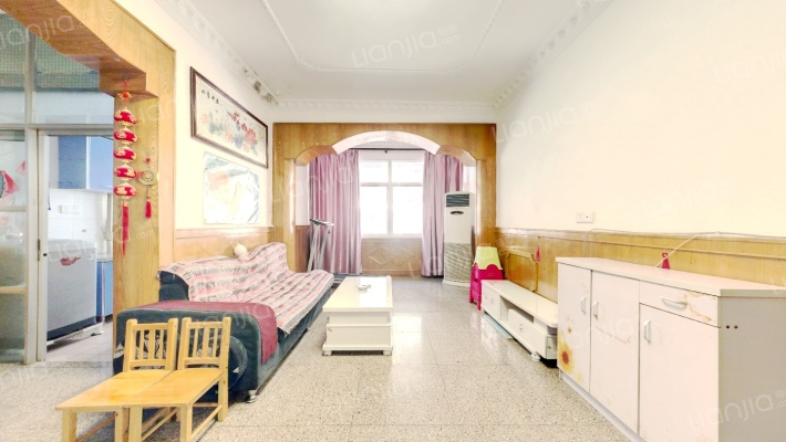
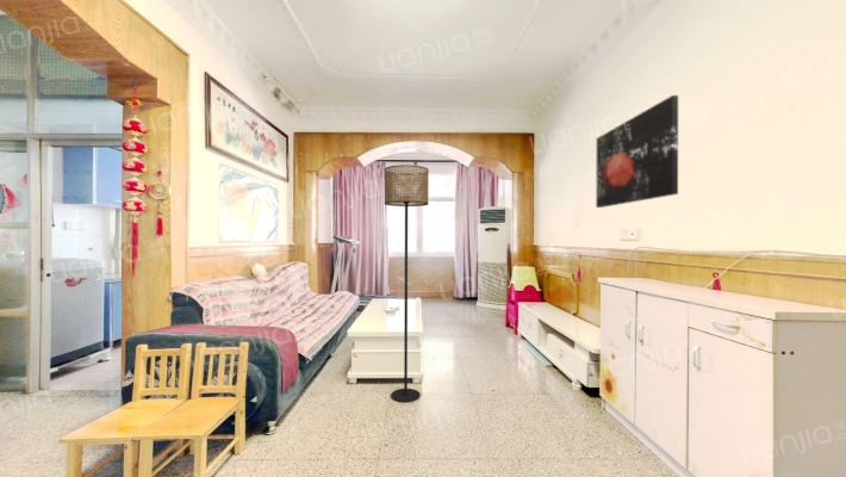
+ wall art [595,94,679,209]
+ floor lamp [384,163,430,403]
